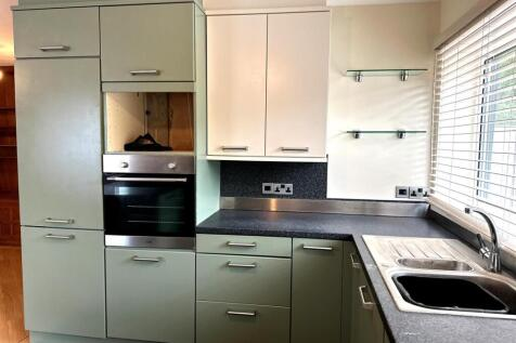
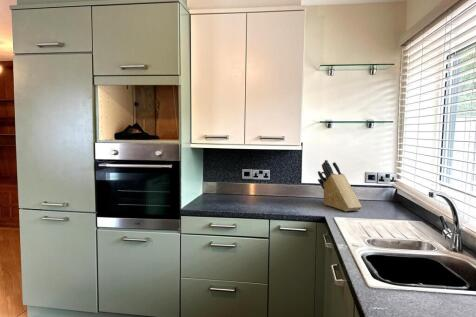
+ knife block [317,159,363,212]
